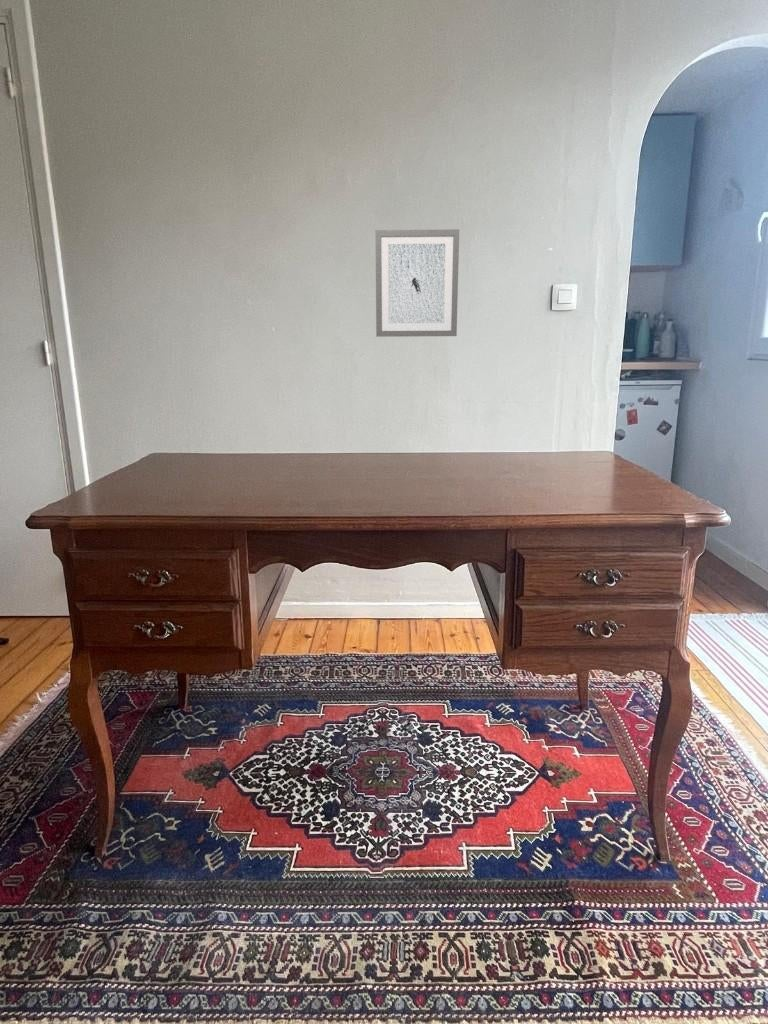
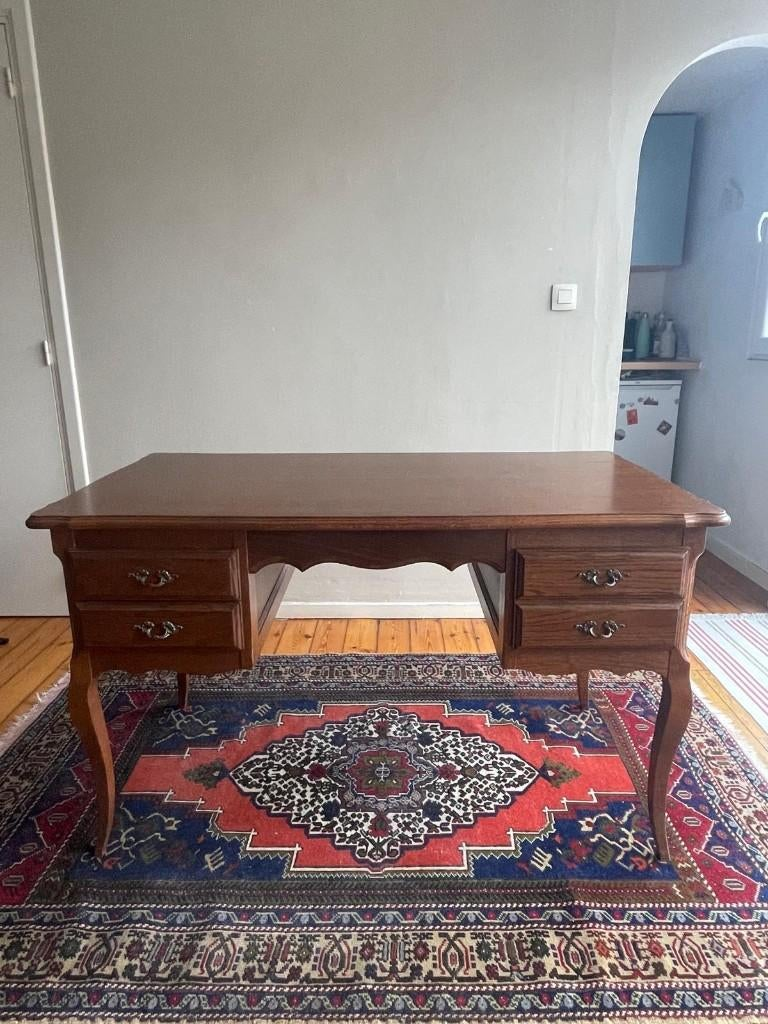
- wall art [374,228,460,338]
